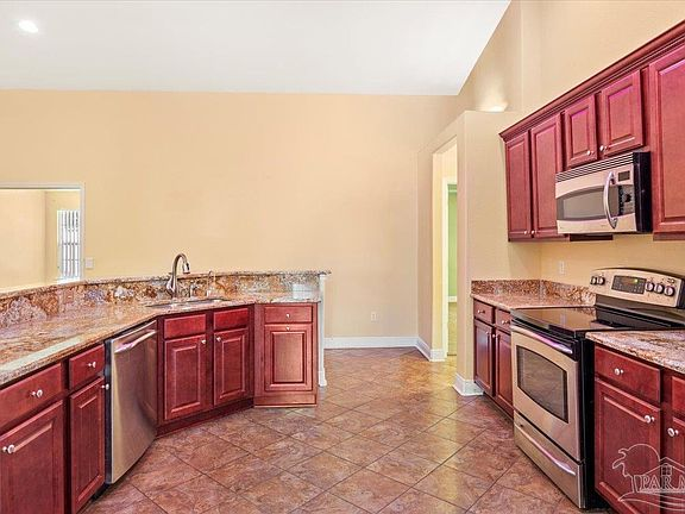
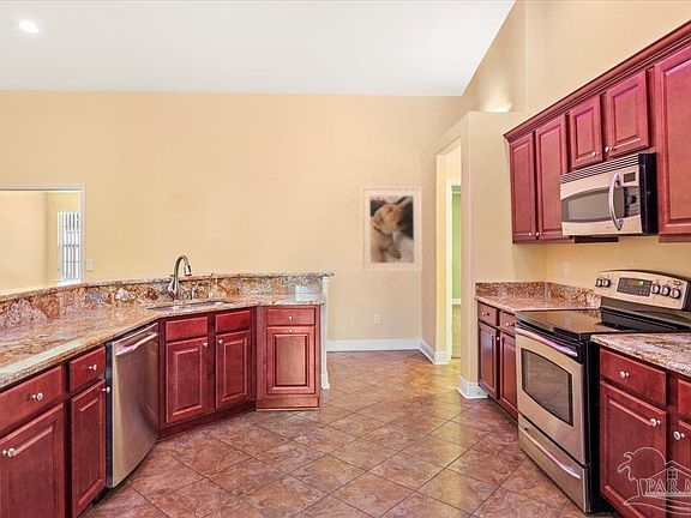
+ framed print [360,186,423,273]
